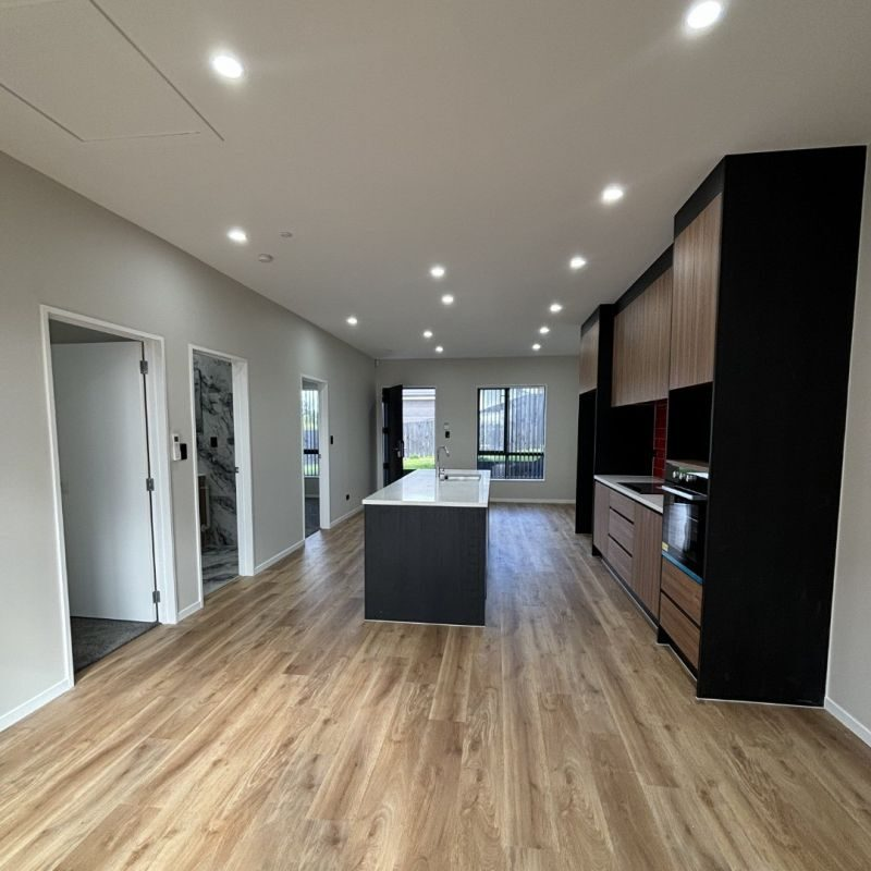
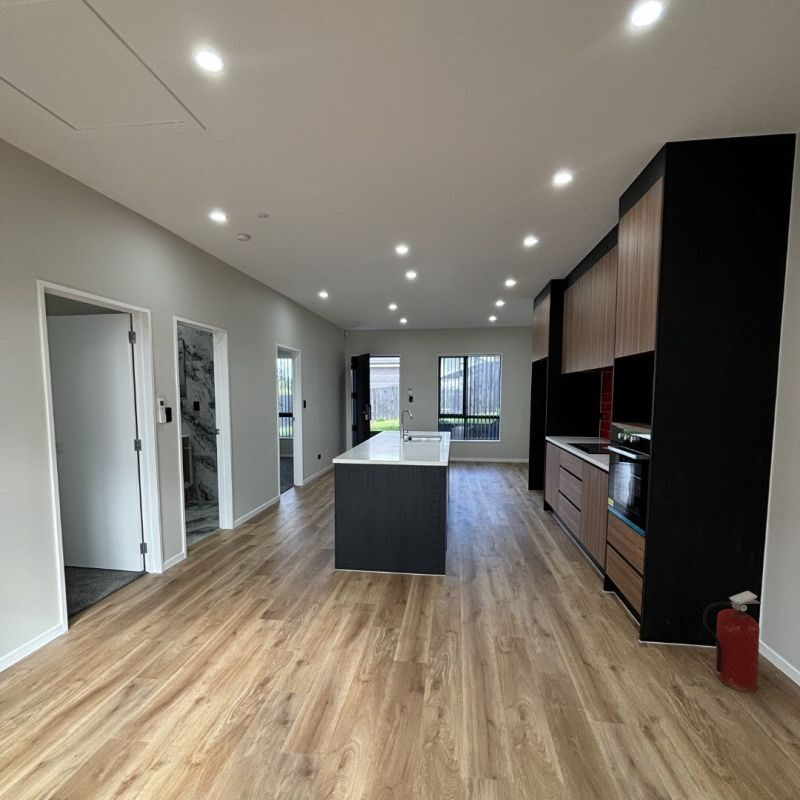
+ fire extinguisher [702,590,763,694]
